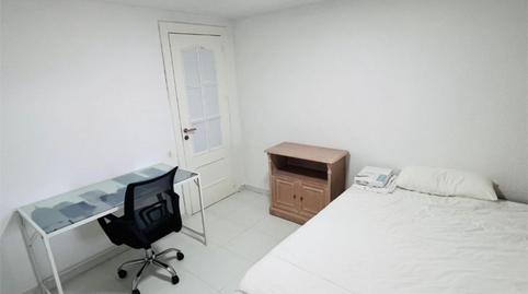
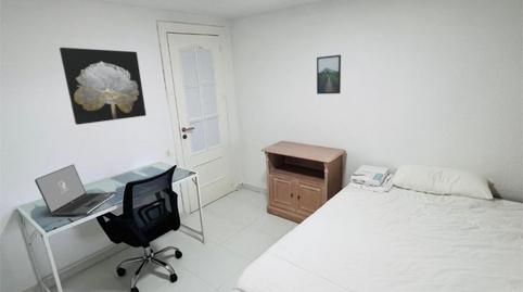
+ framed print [316,54,342,96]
+ laptop [34,163,117,216]
+ wall art [59,47,148,126]
